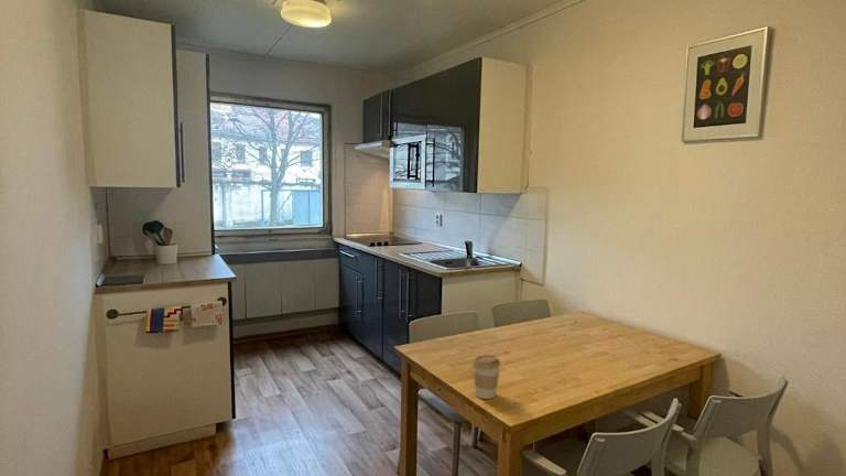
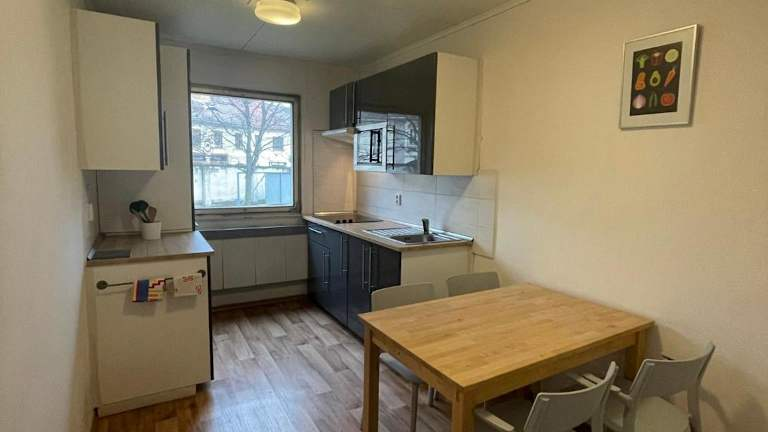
- coffee cup [471,354,501,400]
